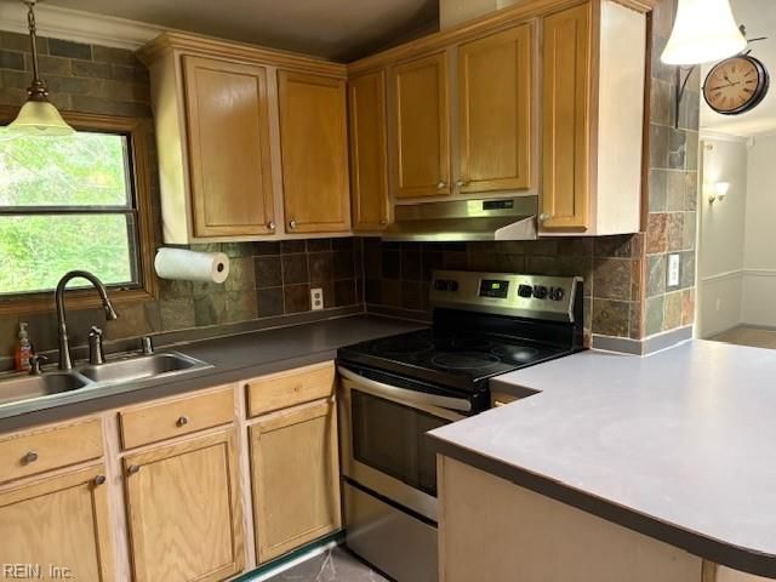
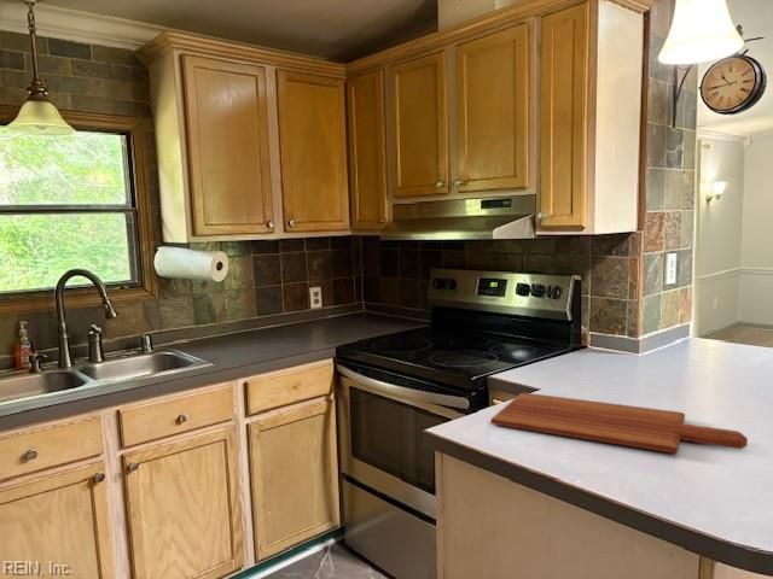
+ cutting board [490,391,749,454]
